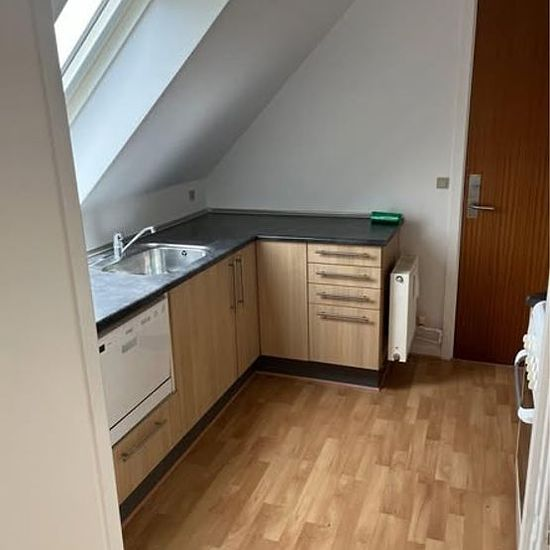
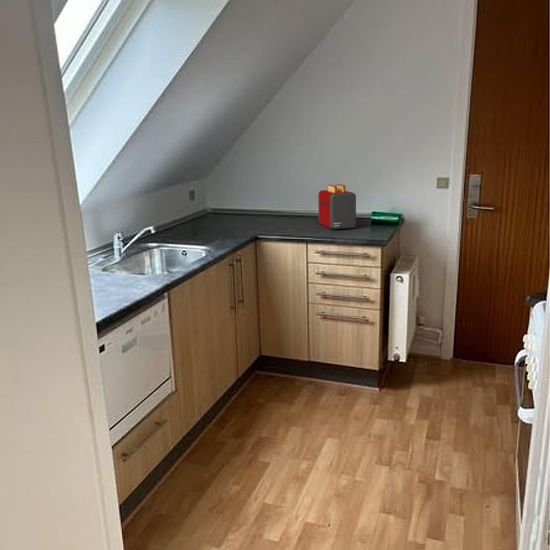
+ toaster [317,183,357,230]
